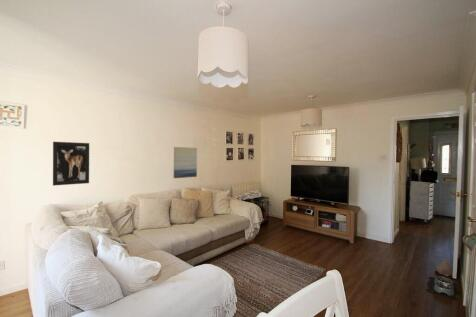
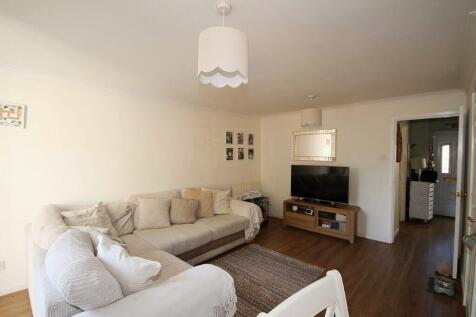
- wall art [52,141,90,187]
- wall art [173,146,198,179]
